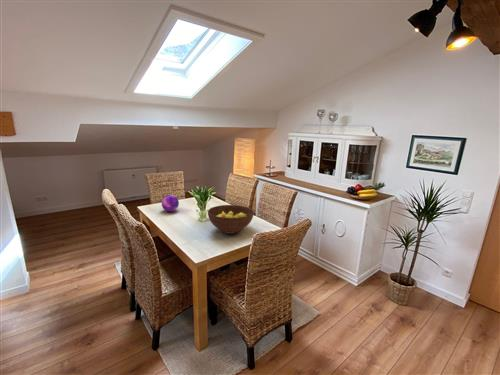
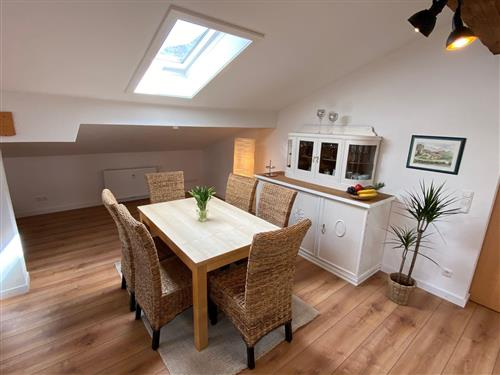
- fruit bowl [207,204,255,235]
- decorative orb [161,194,180,213]
